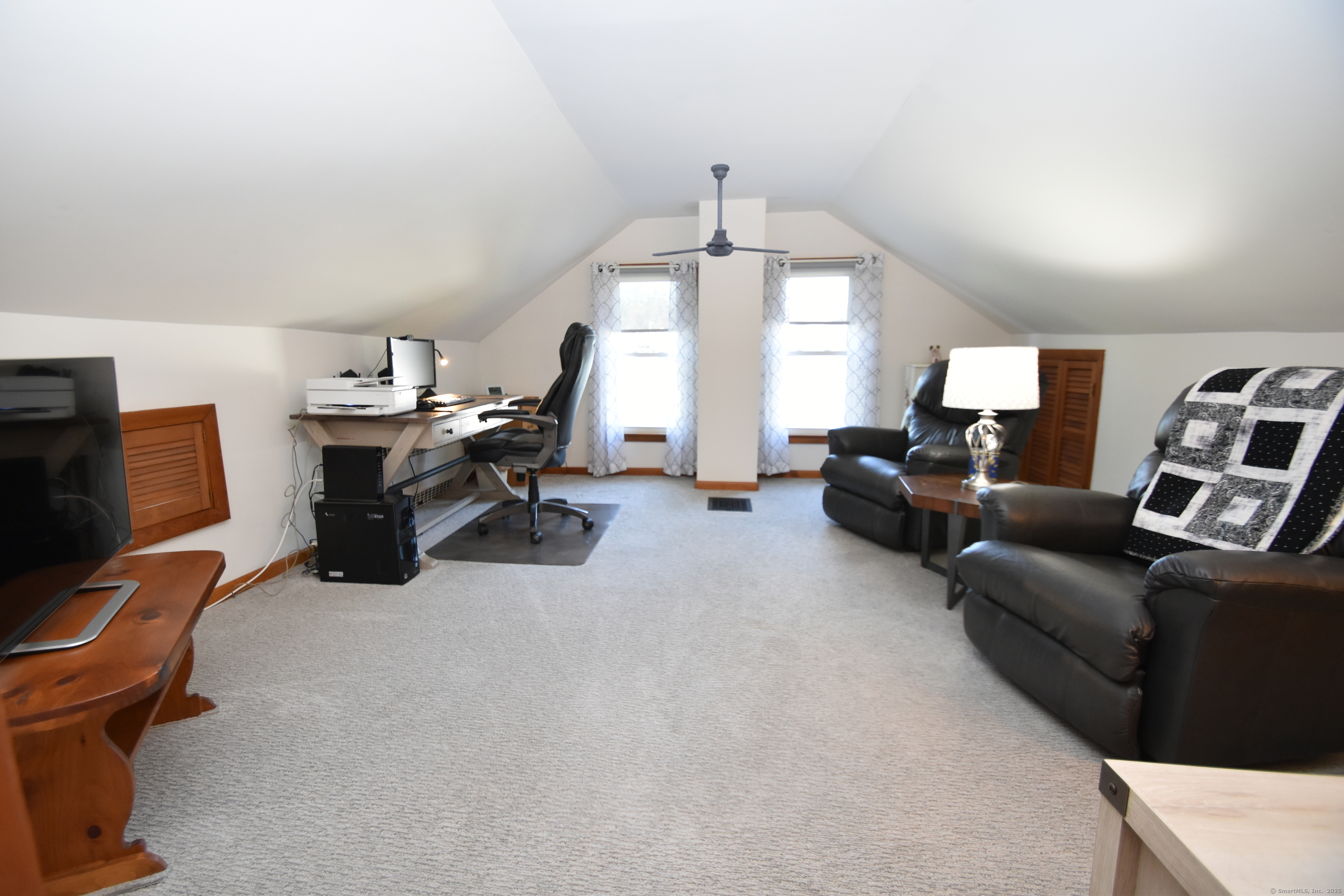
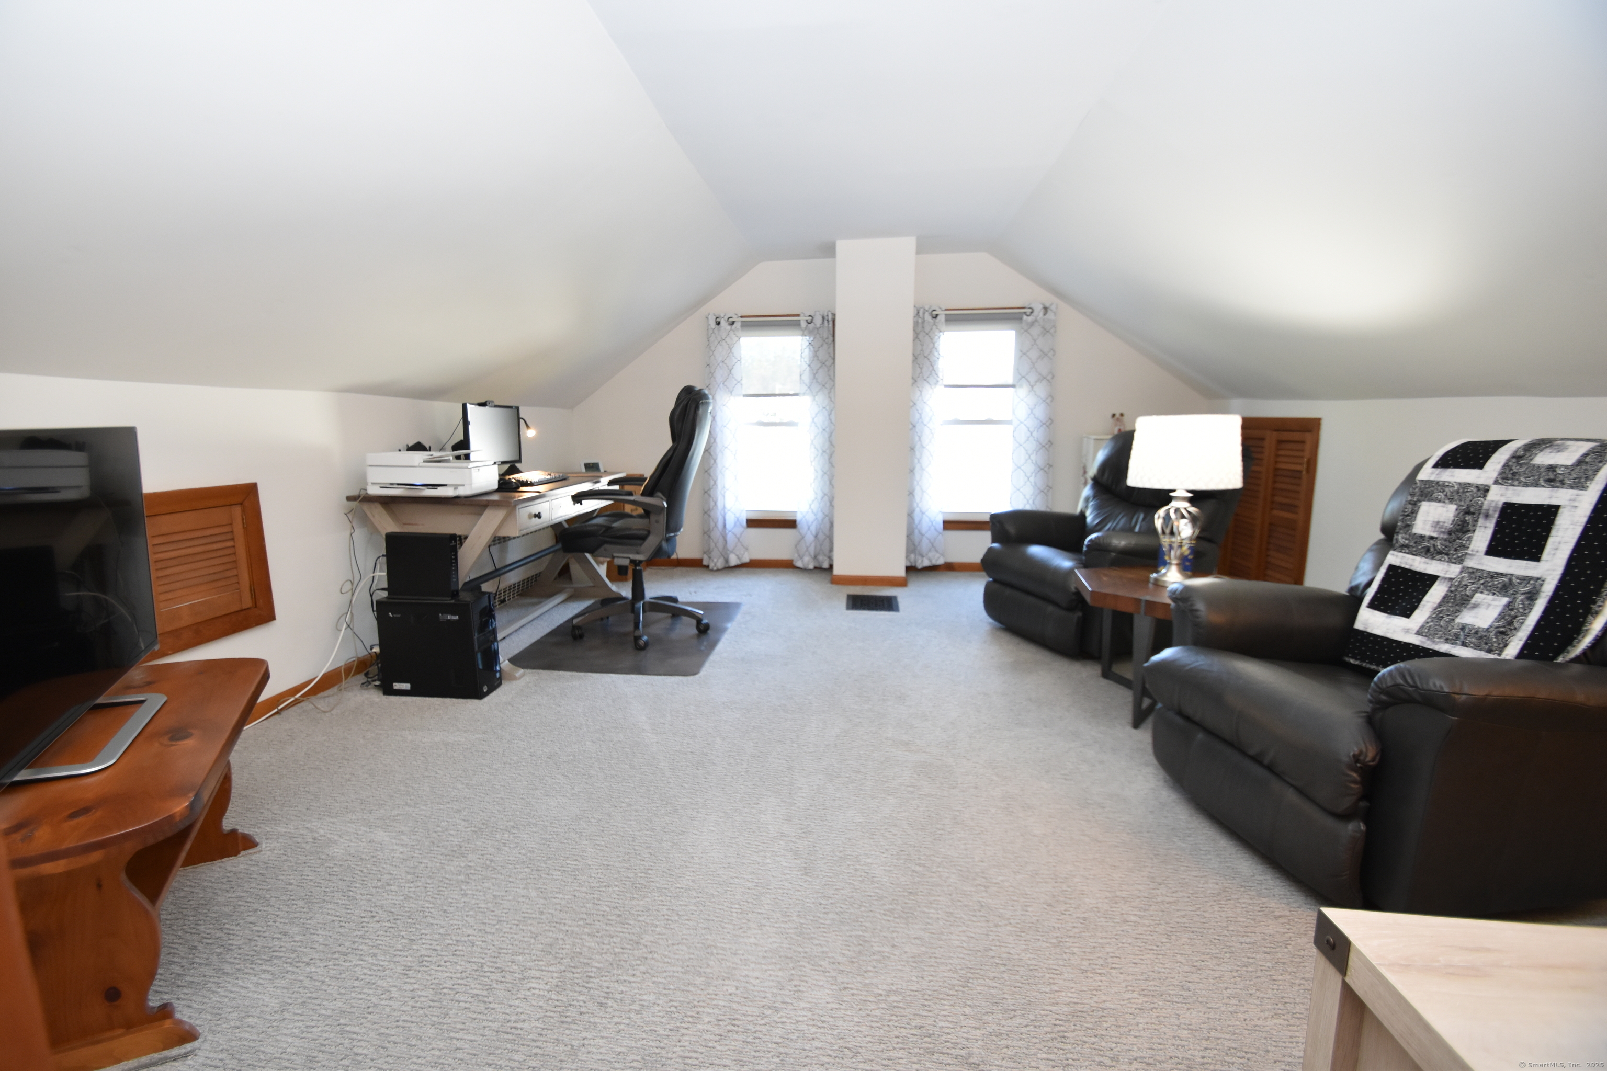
- ceiling fan [652,163,790,257]
